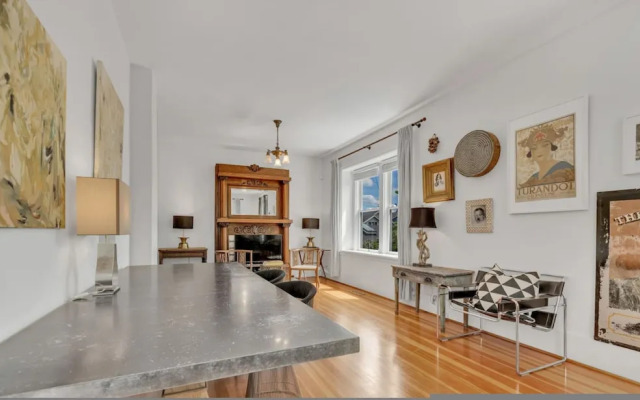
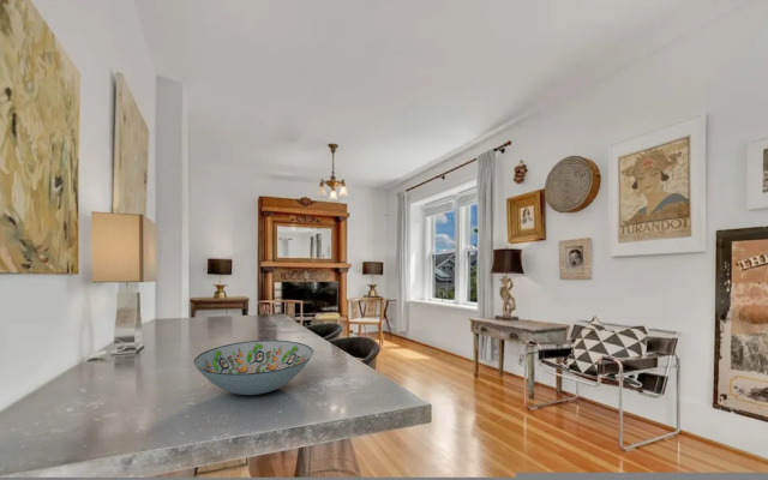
+ decorative bowl [193,340,314,396]
